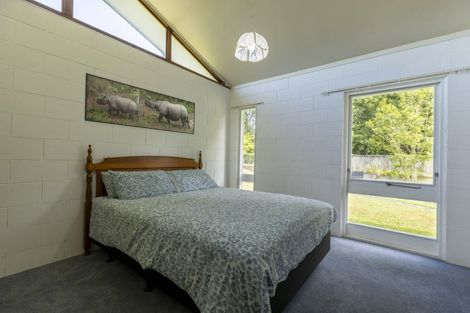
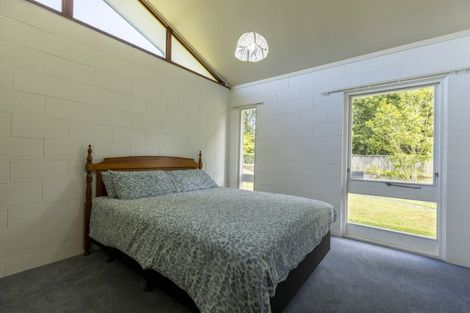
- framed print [83,72,196,135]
